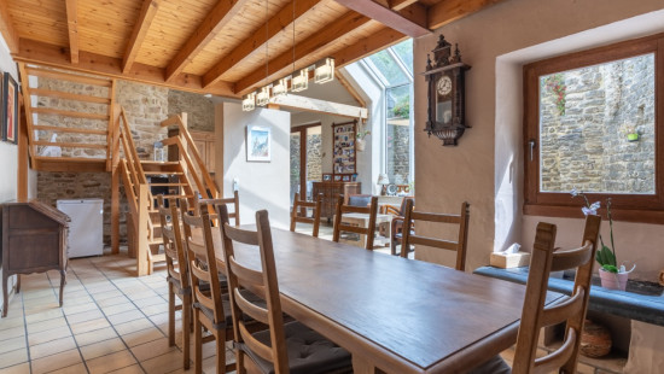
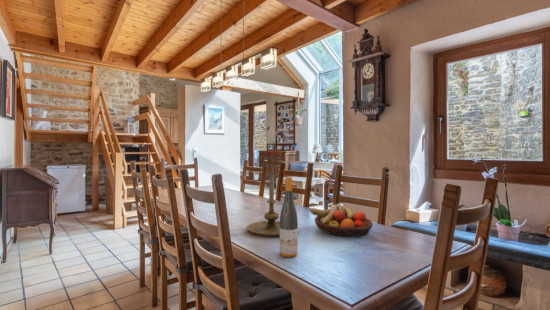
+ candle holder [246,174,280,237]
+ wine bottle [279,176,299,258]
+ fruit bowl [308,203,374,237]
